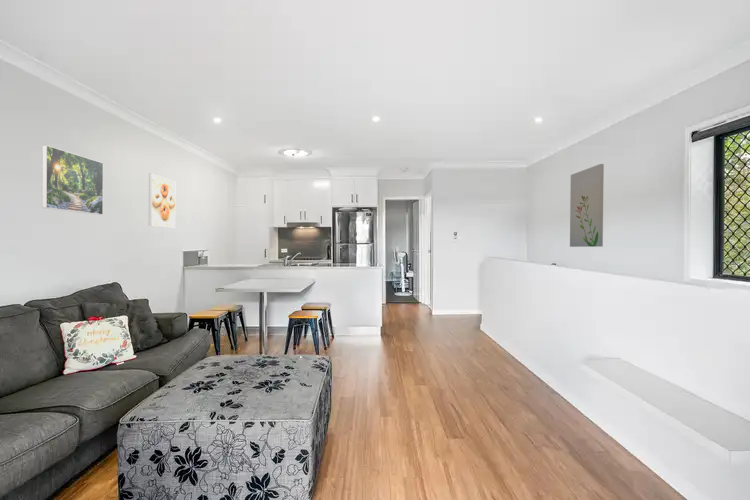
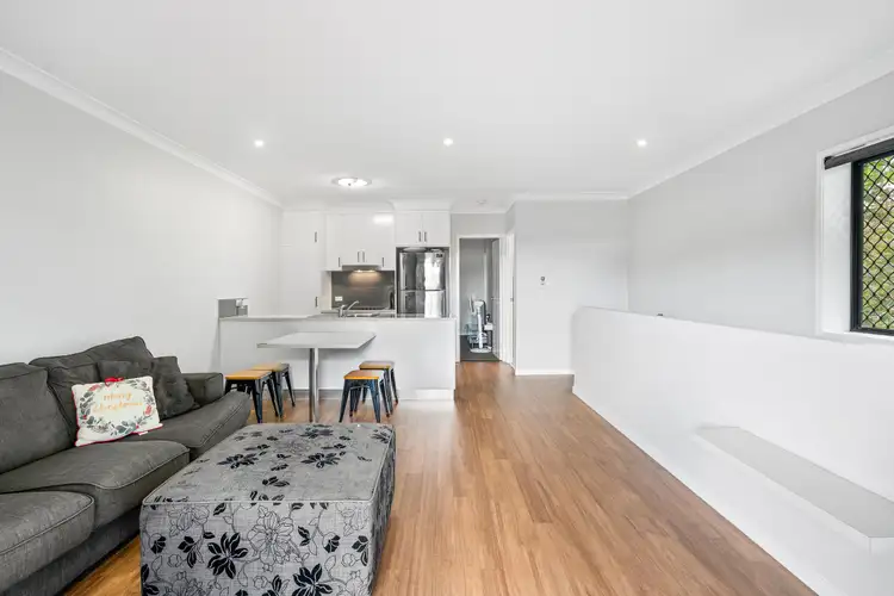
- wall art [569,163,605,248]
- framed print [148,173,176,229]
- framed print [41,144,104,216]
